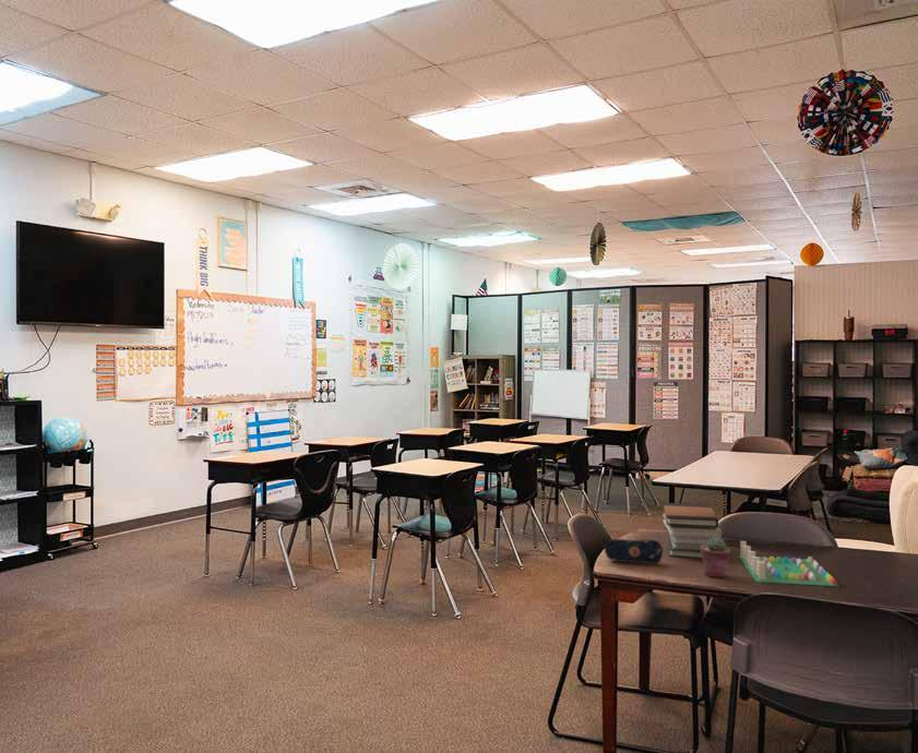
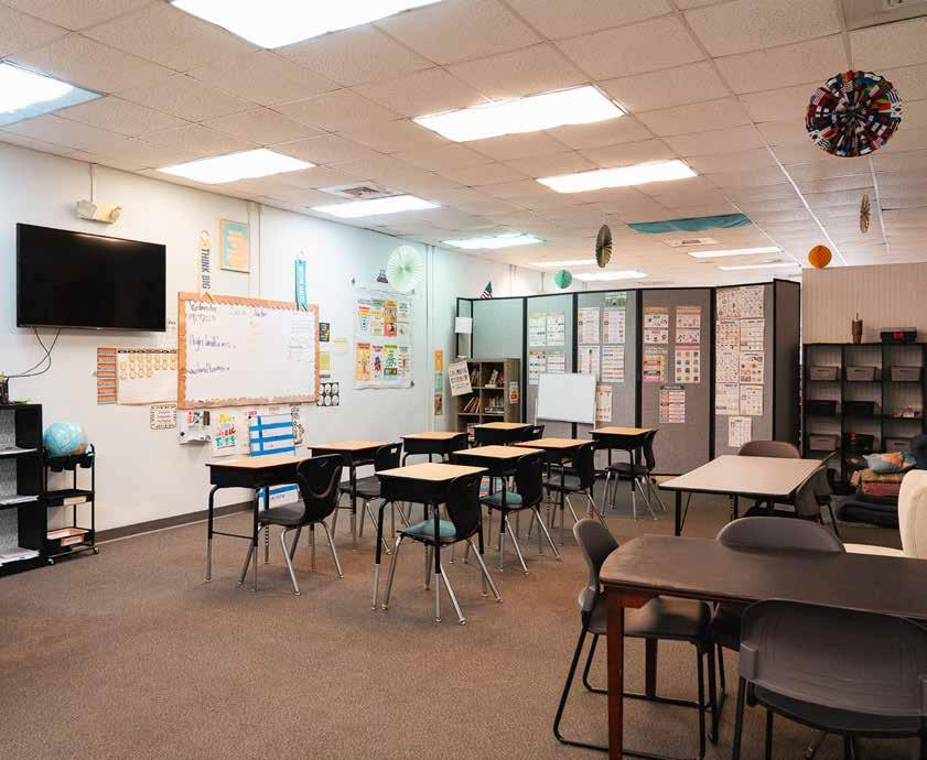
- book stack [661,502,723,560]
- pencil case [603,538,665,564]
- potted succulent [701,537,732,578]
- board game [738,540,839,587]
